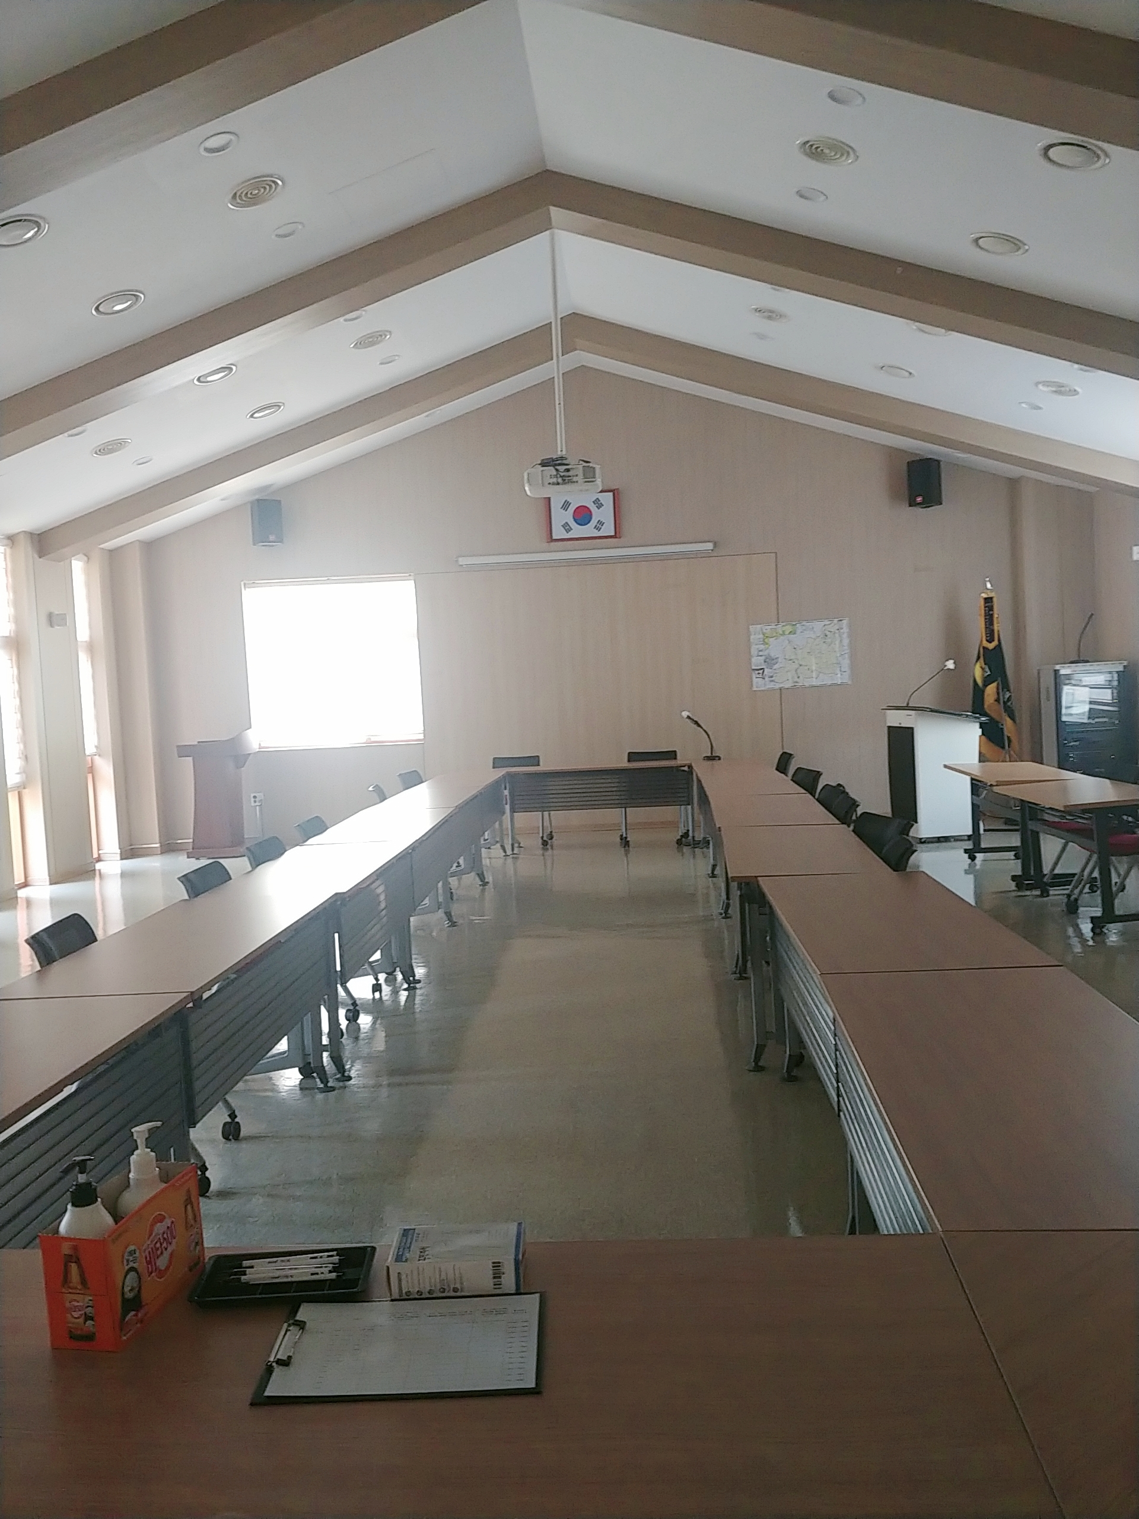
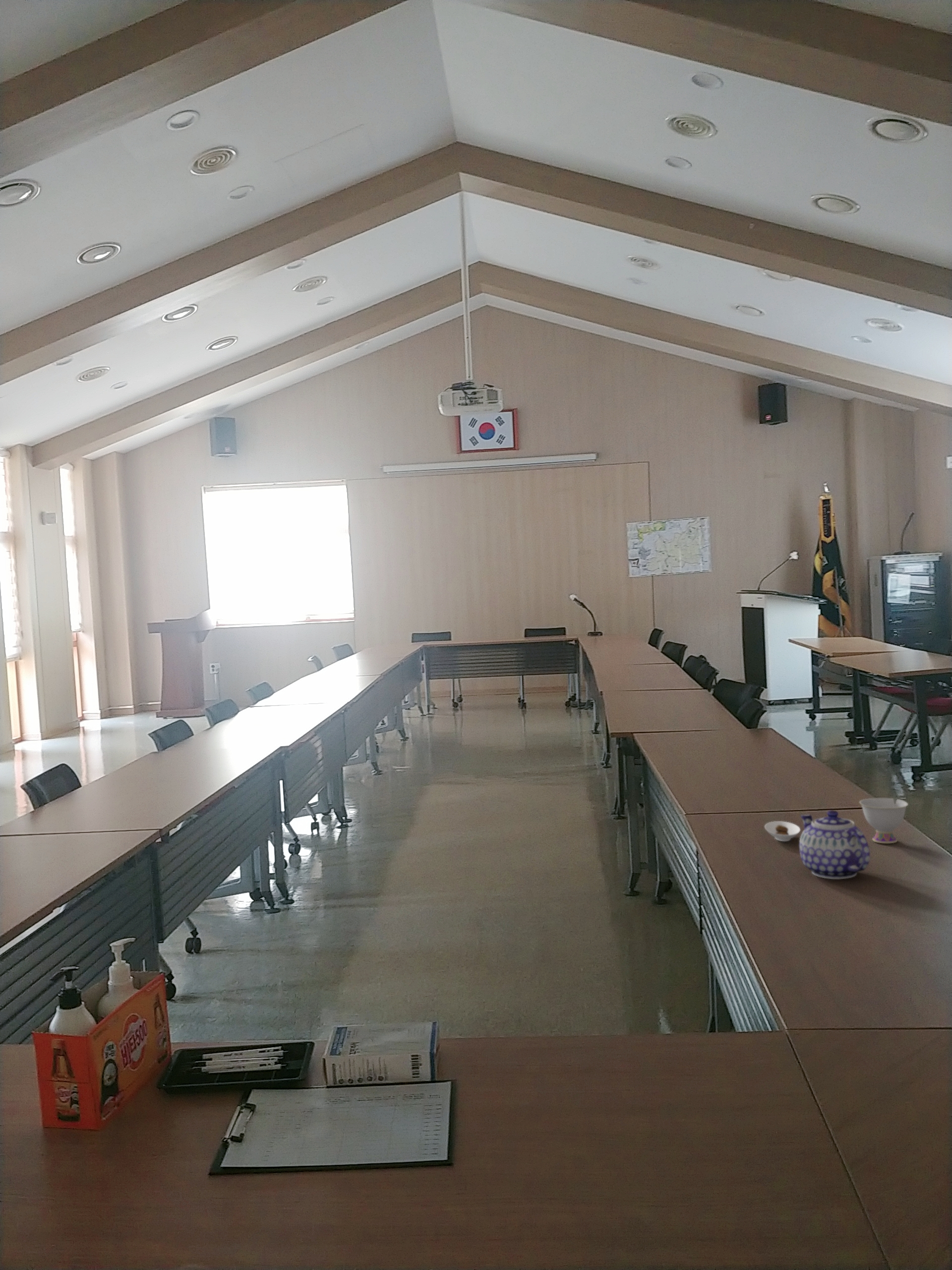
+ saucer [764,821,801,842]
+ teacup [859,798,909,844]
+ teapot [799,810,870,880]
